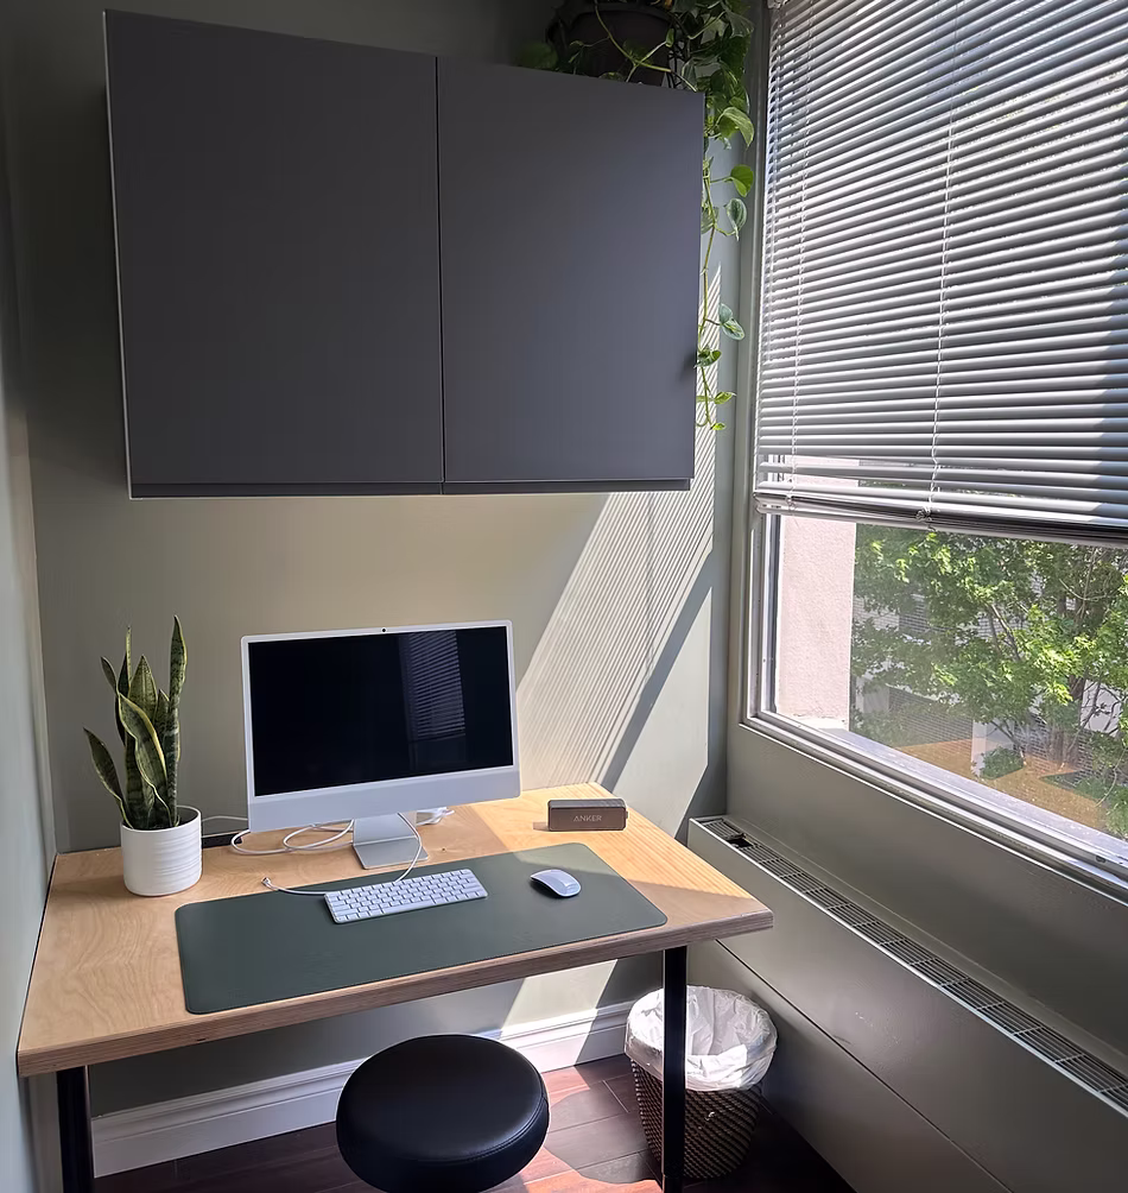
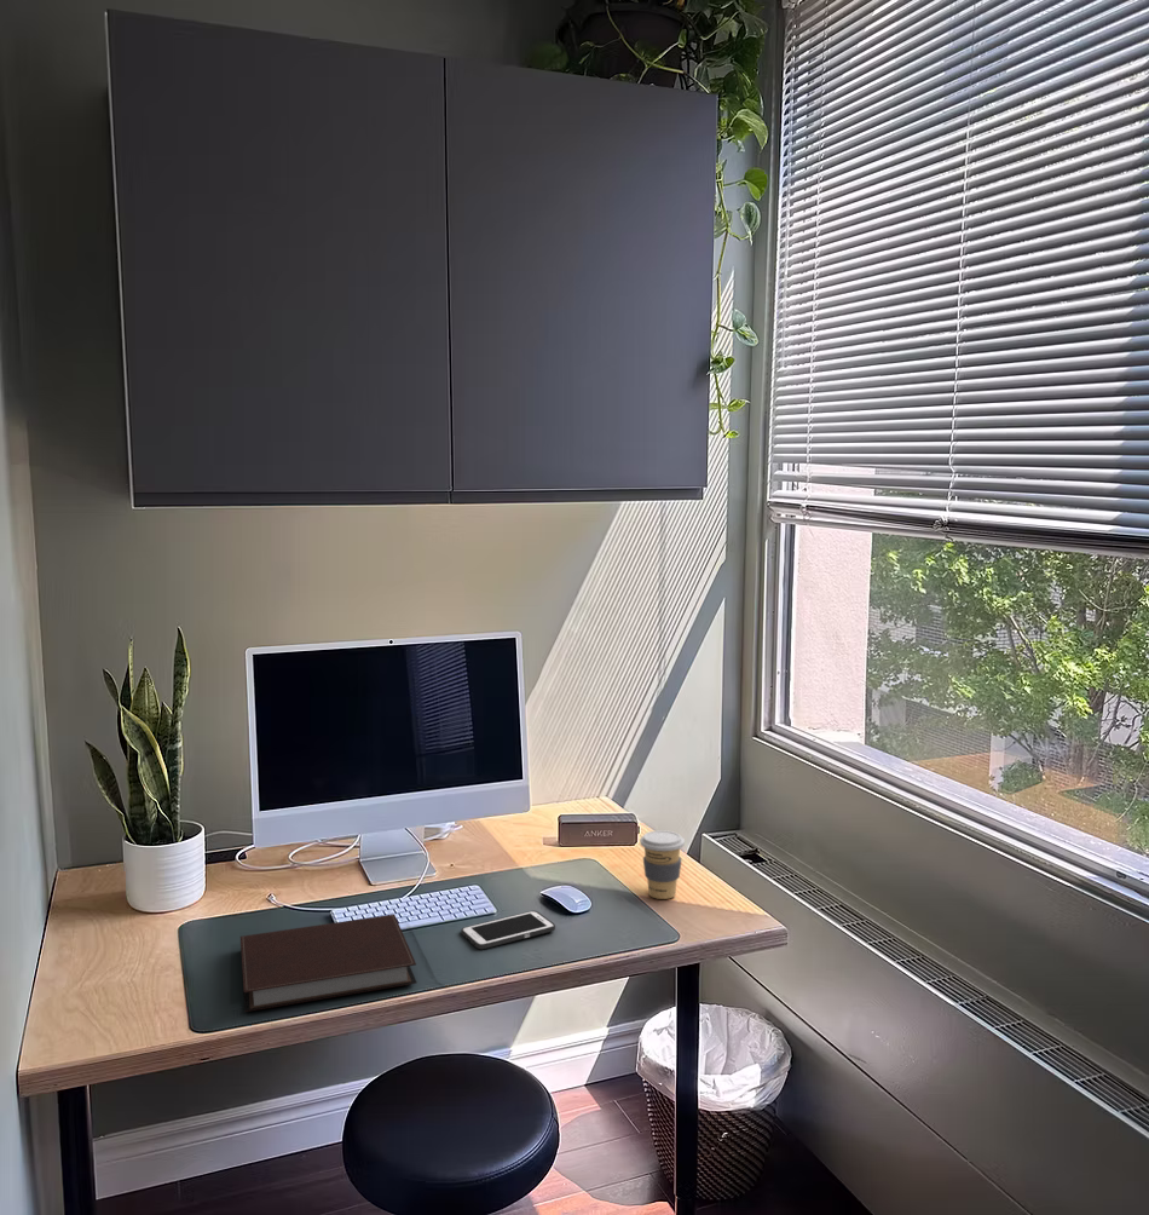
+ notebook [239,914,417,1013]
+ coffee cup [639,829,686,900]
+ cell phone [460,910,556,950]
